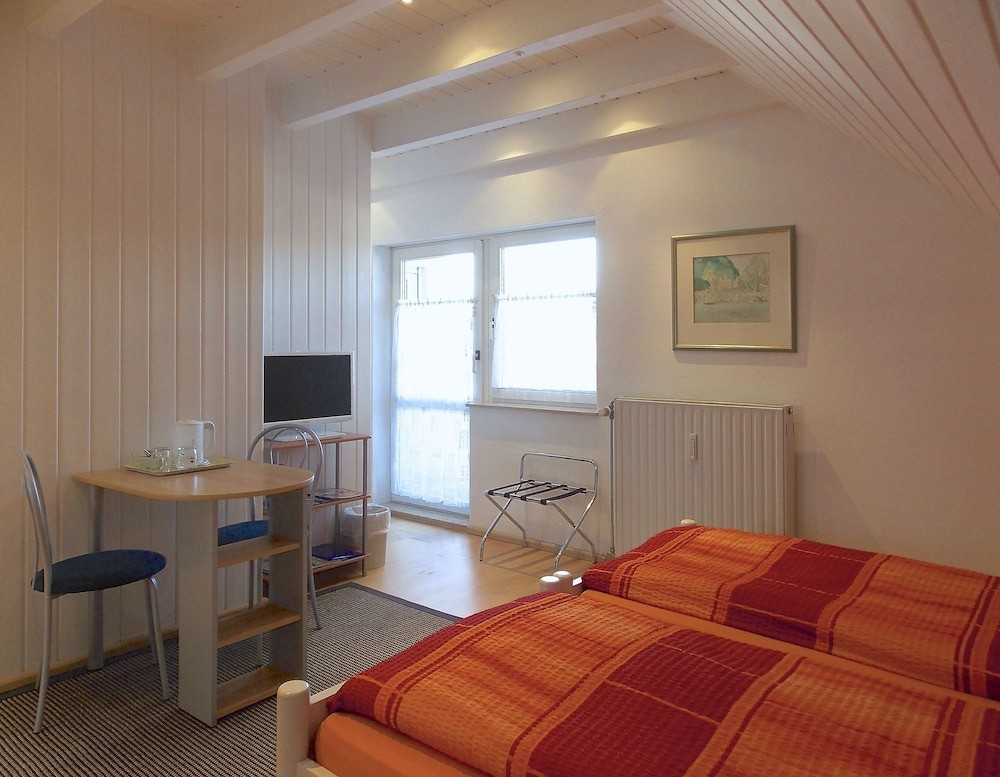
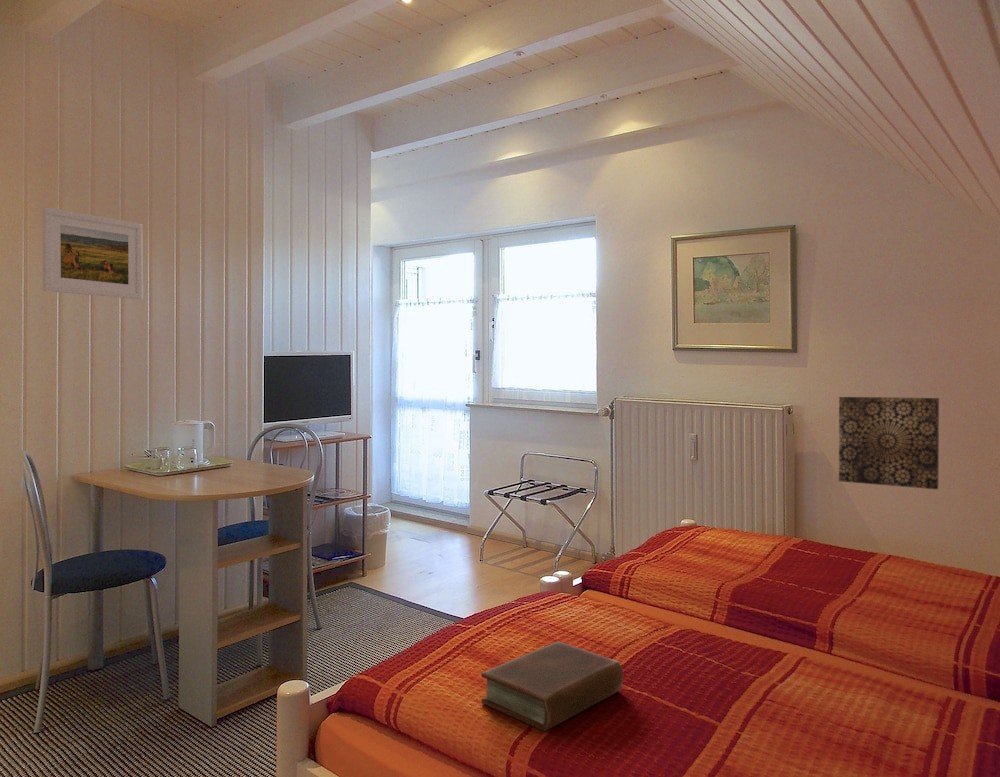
+ book [480,640,624,733]
+ wall art [838,396,940,490]
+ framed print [42,206,144,300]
